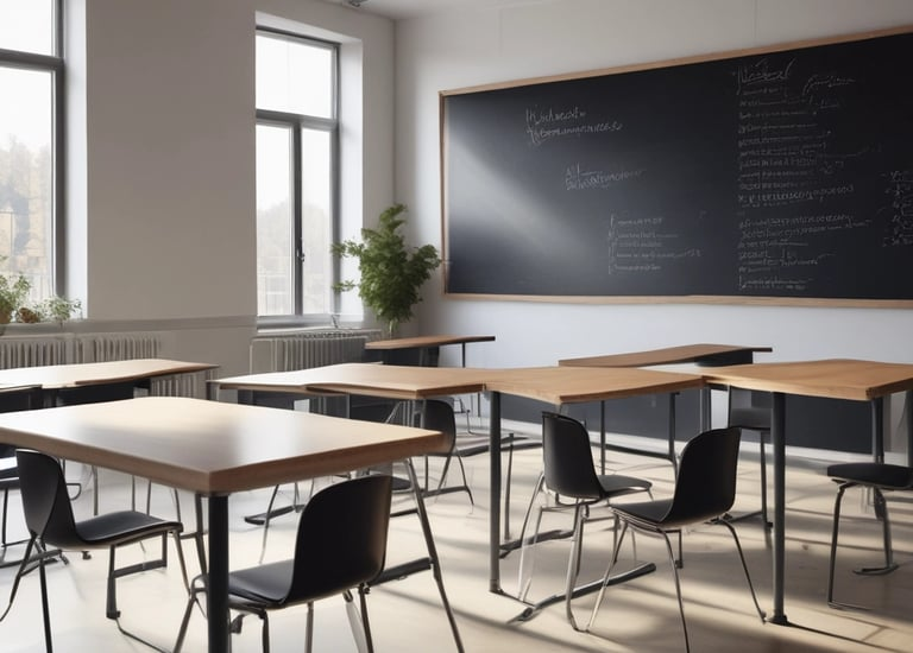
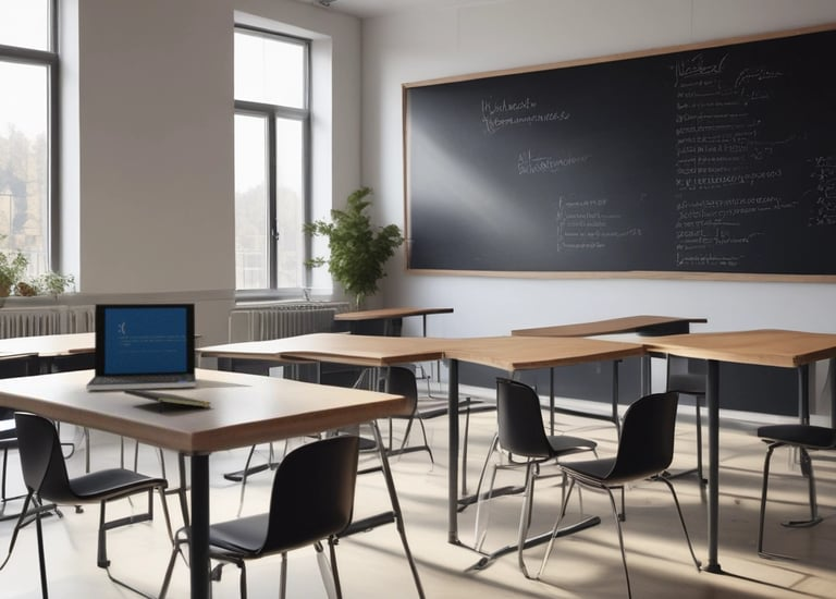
+ notepad [123,389,211,414]
+ laptop [85,303,197,391]
